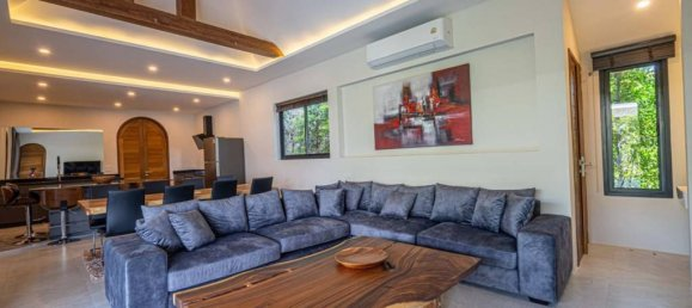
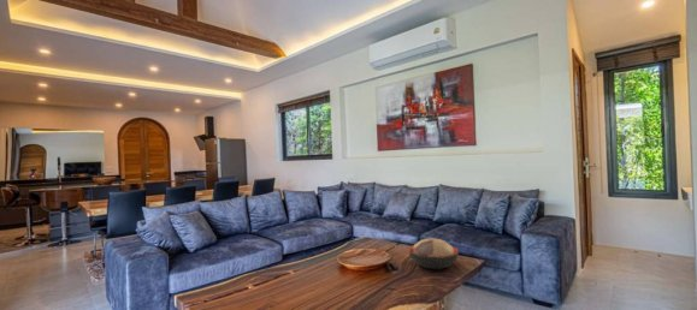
+ decorative bowl [407,238,460,270]
